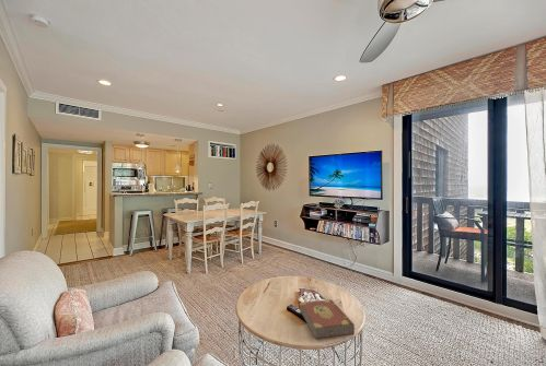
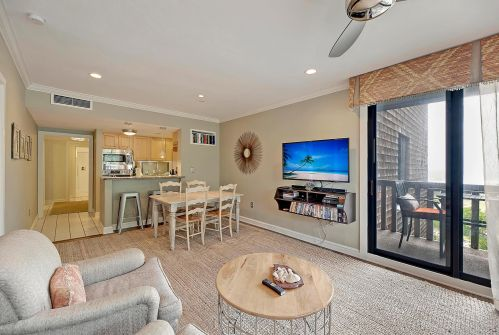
- book [300,286,356,340]
